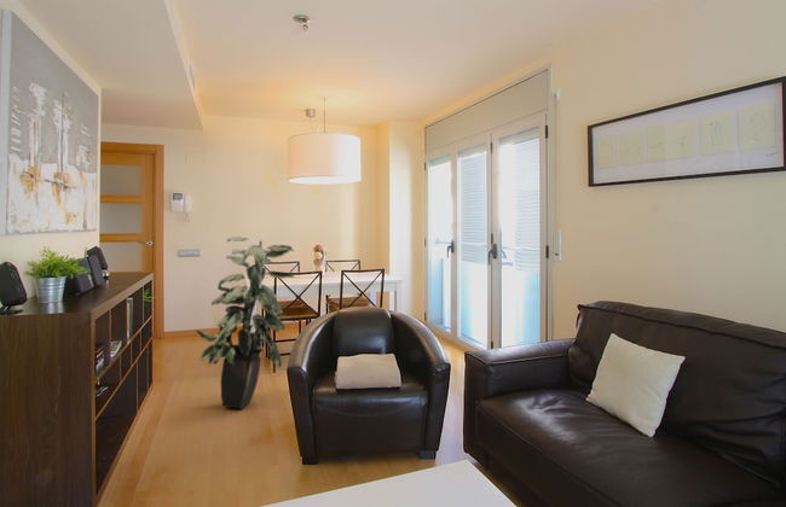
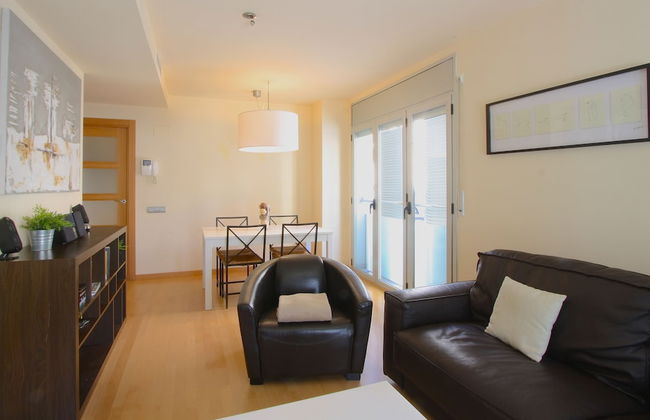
- indoor plant [195,235,295,410]
